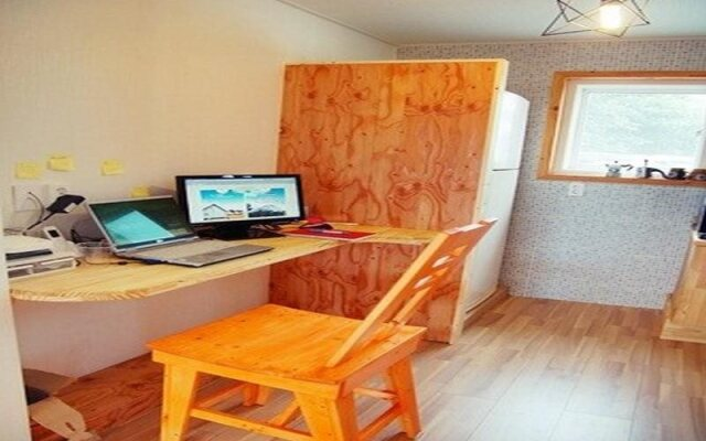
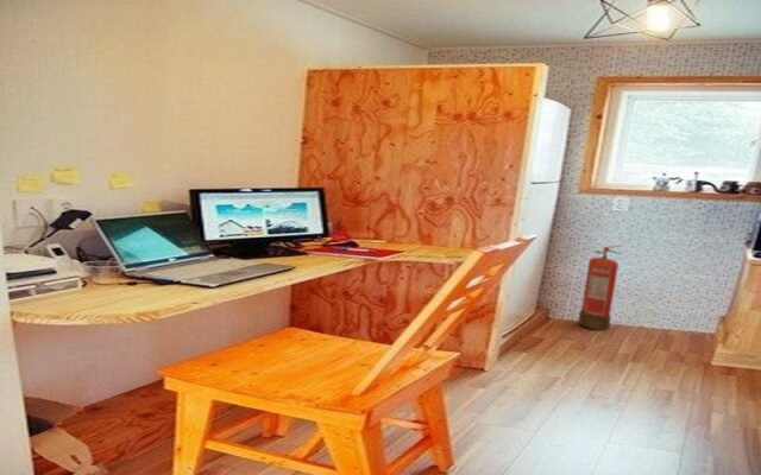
+ fire extinguisher [577,245,623,331]
